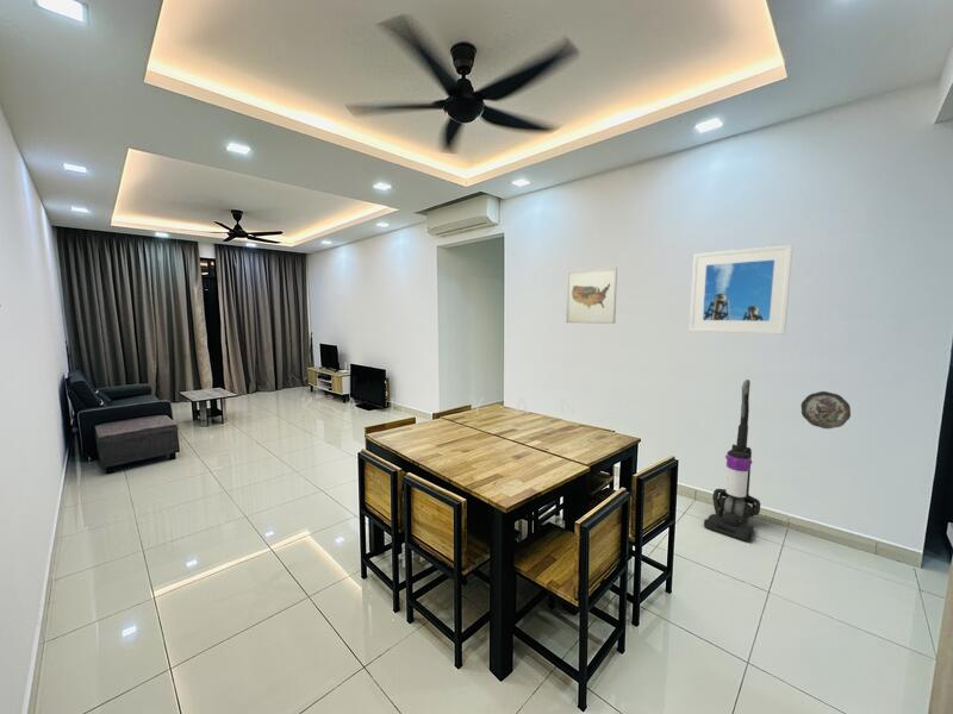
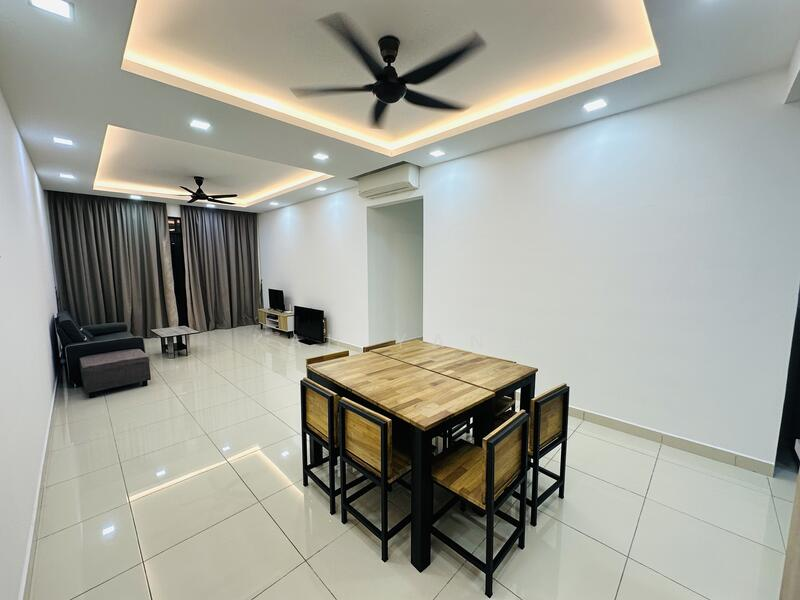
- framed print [689,244,793,336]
- vacuum cleaner [703,378,761,543]
- decorative plate [801,390,852,430]
- wall art [565,267,618,325]
